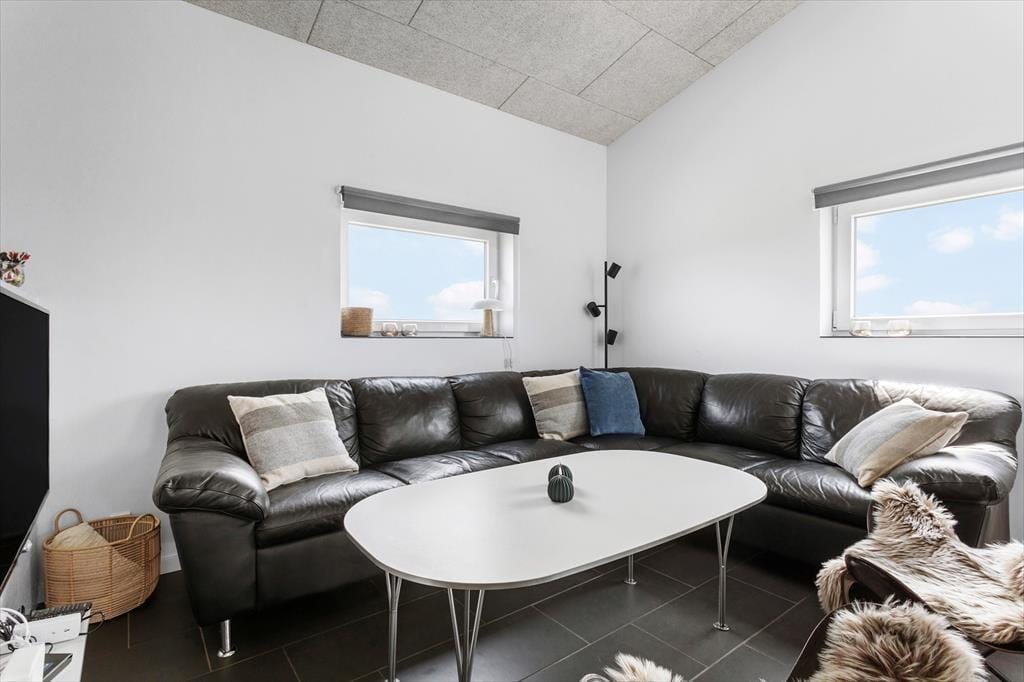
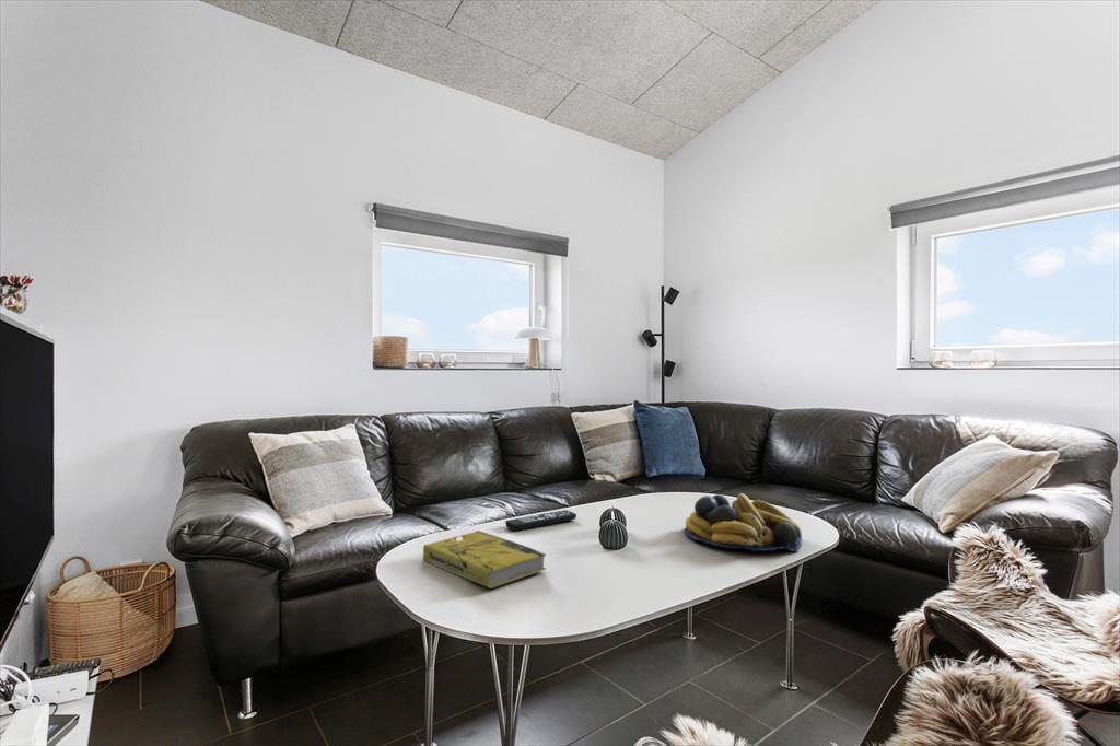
+ book [422,529,548,590]
+ remote control [504,509,578,532]
+ fruit bowl [684,492,803,552]
